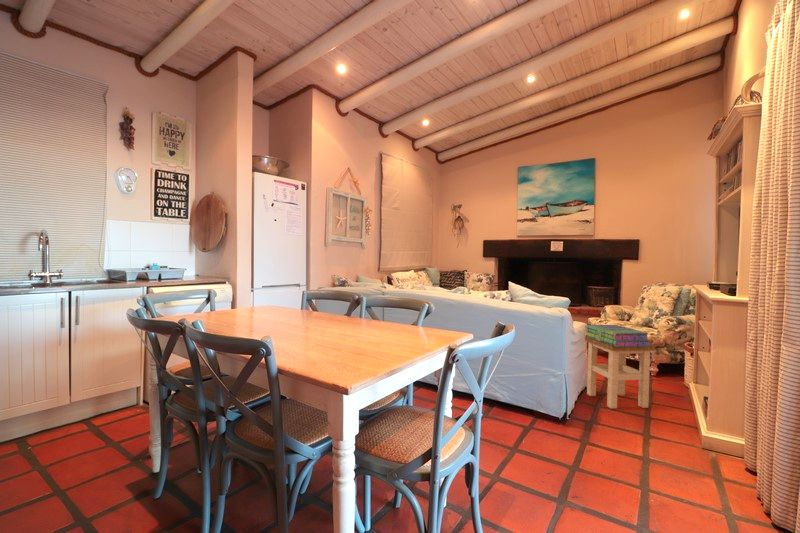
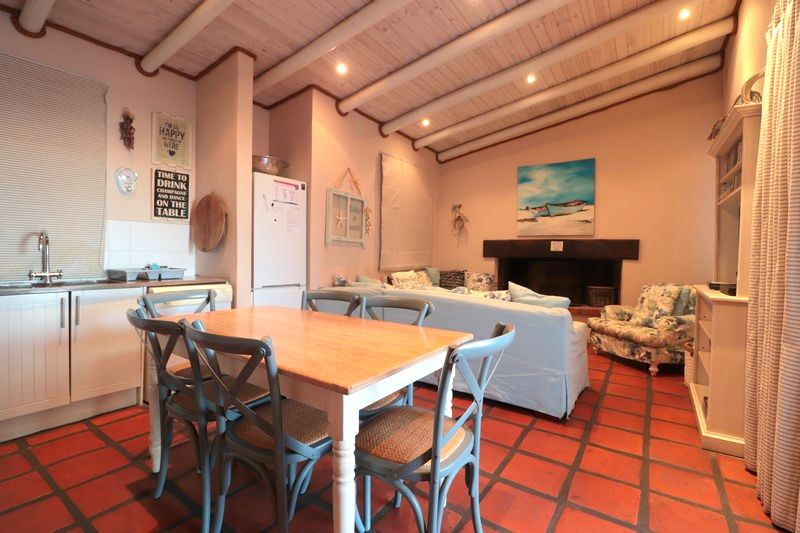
- stack of books [584,324,651,347]
- stool [584,336,656,410]
